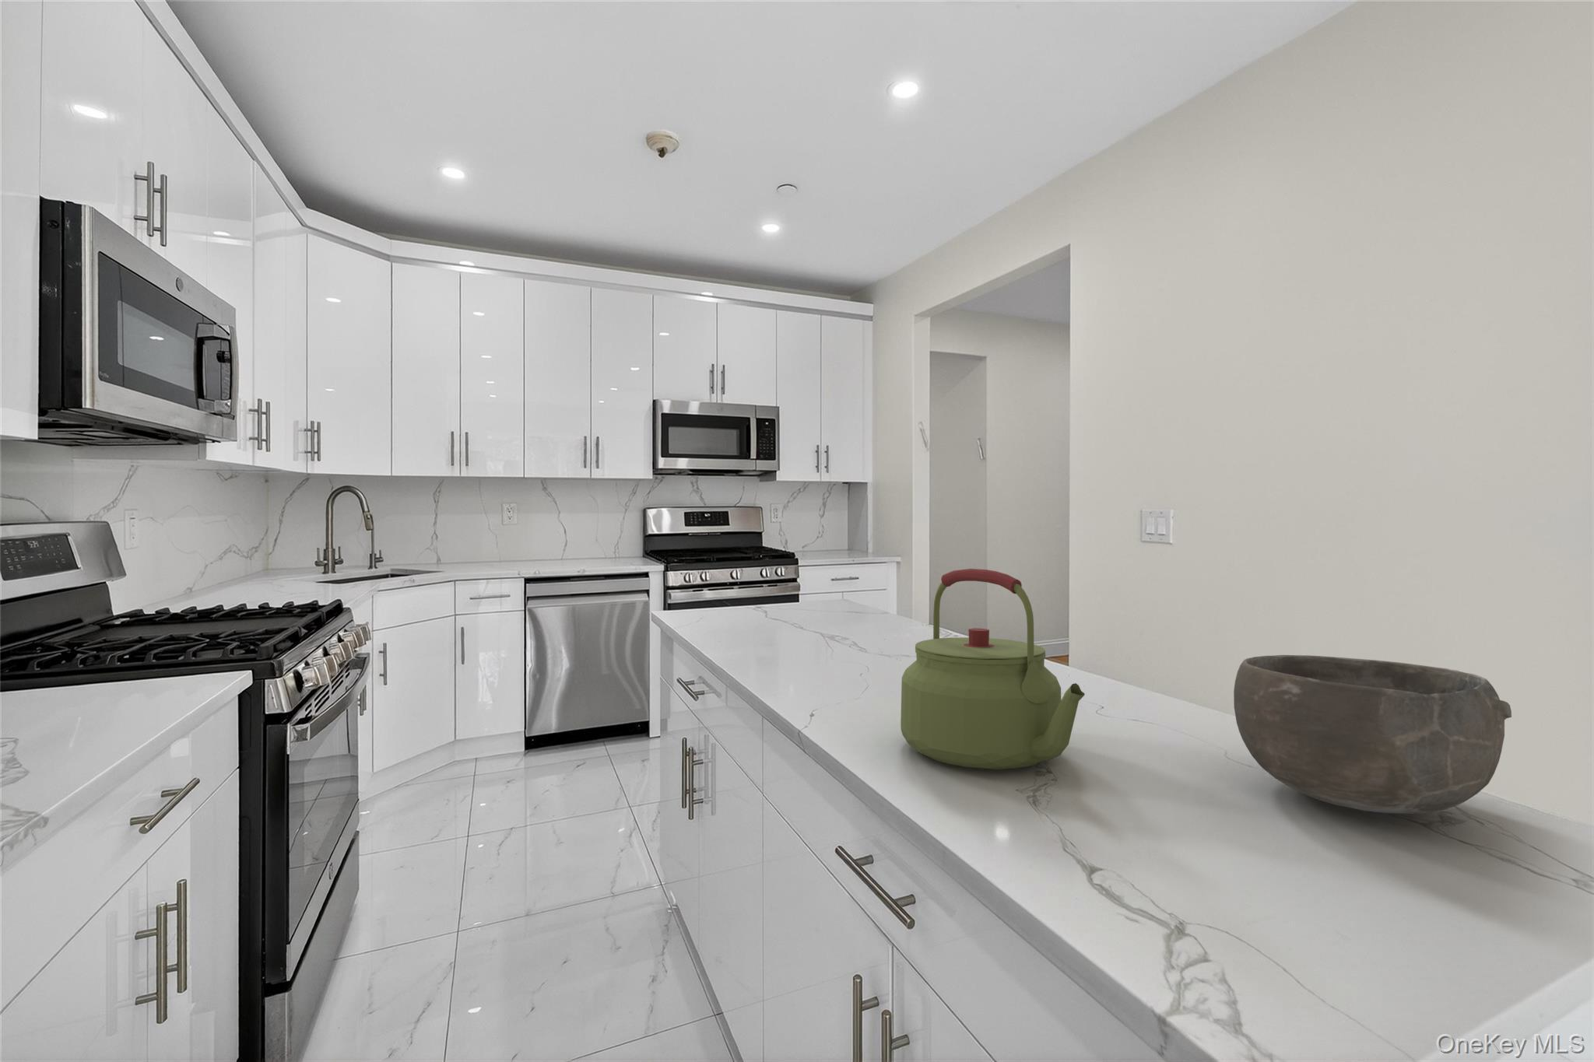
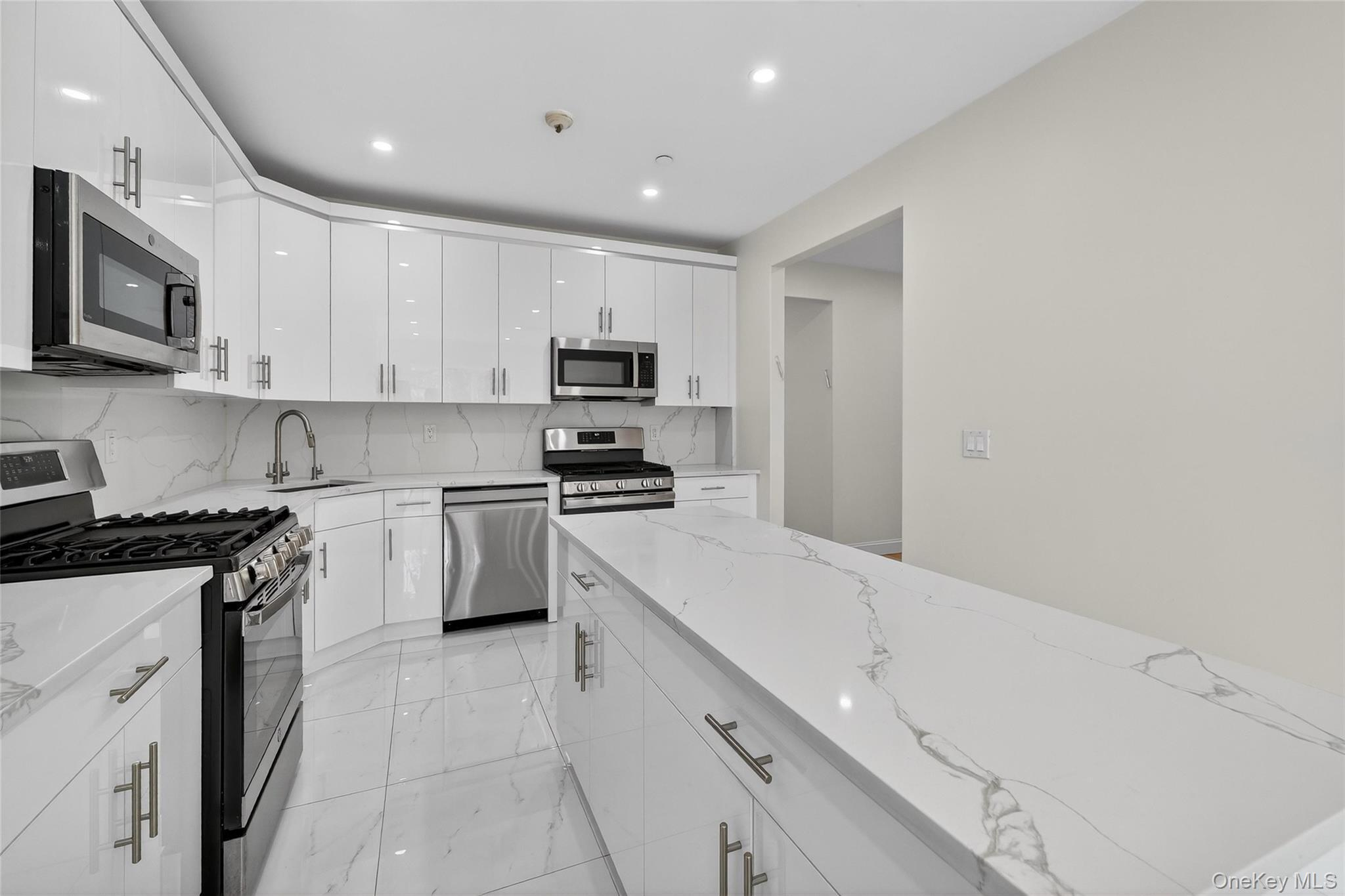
- bowl [1233,654,1512,814]
- kettle [900,568,1086,770]
